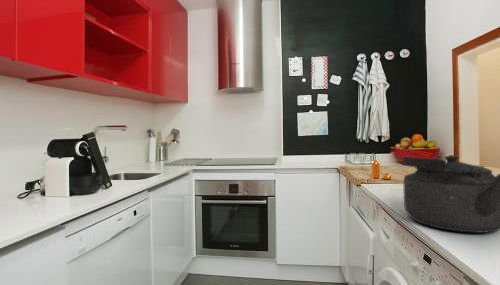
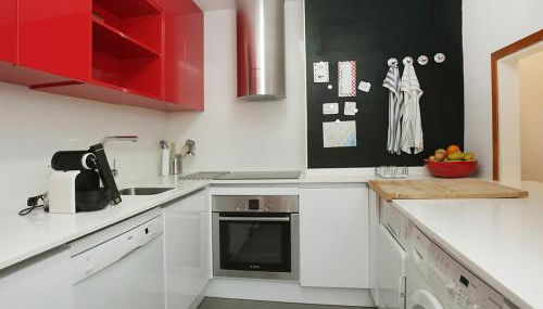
- pepper shaker [371,159,393,180]
- kettle [401,154,500,234]
